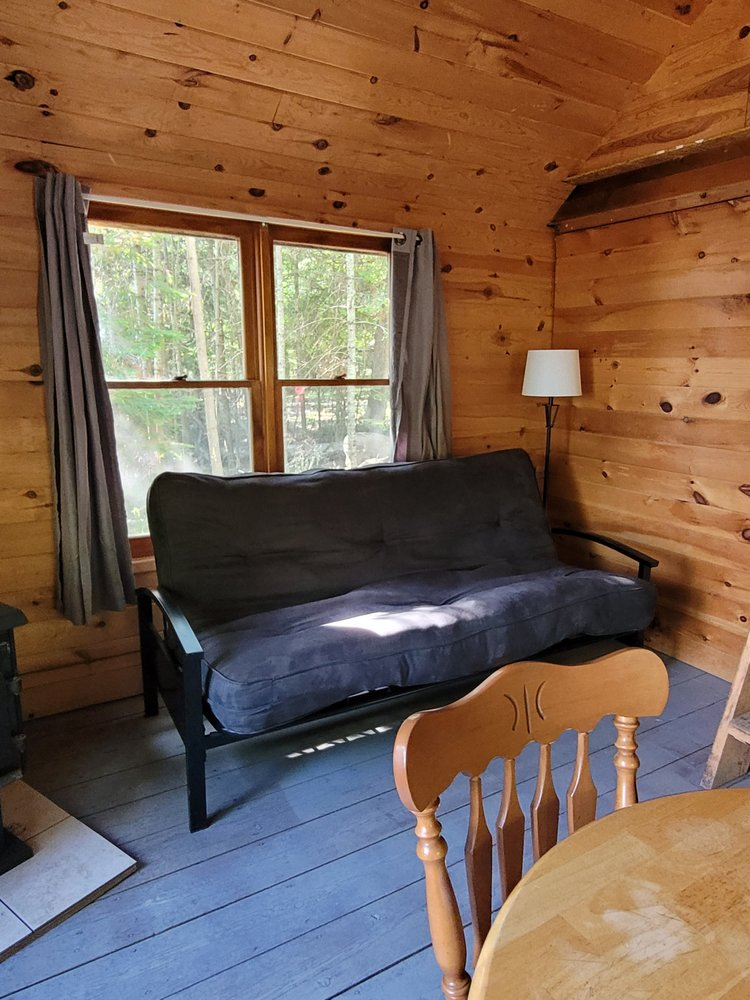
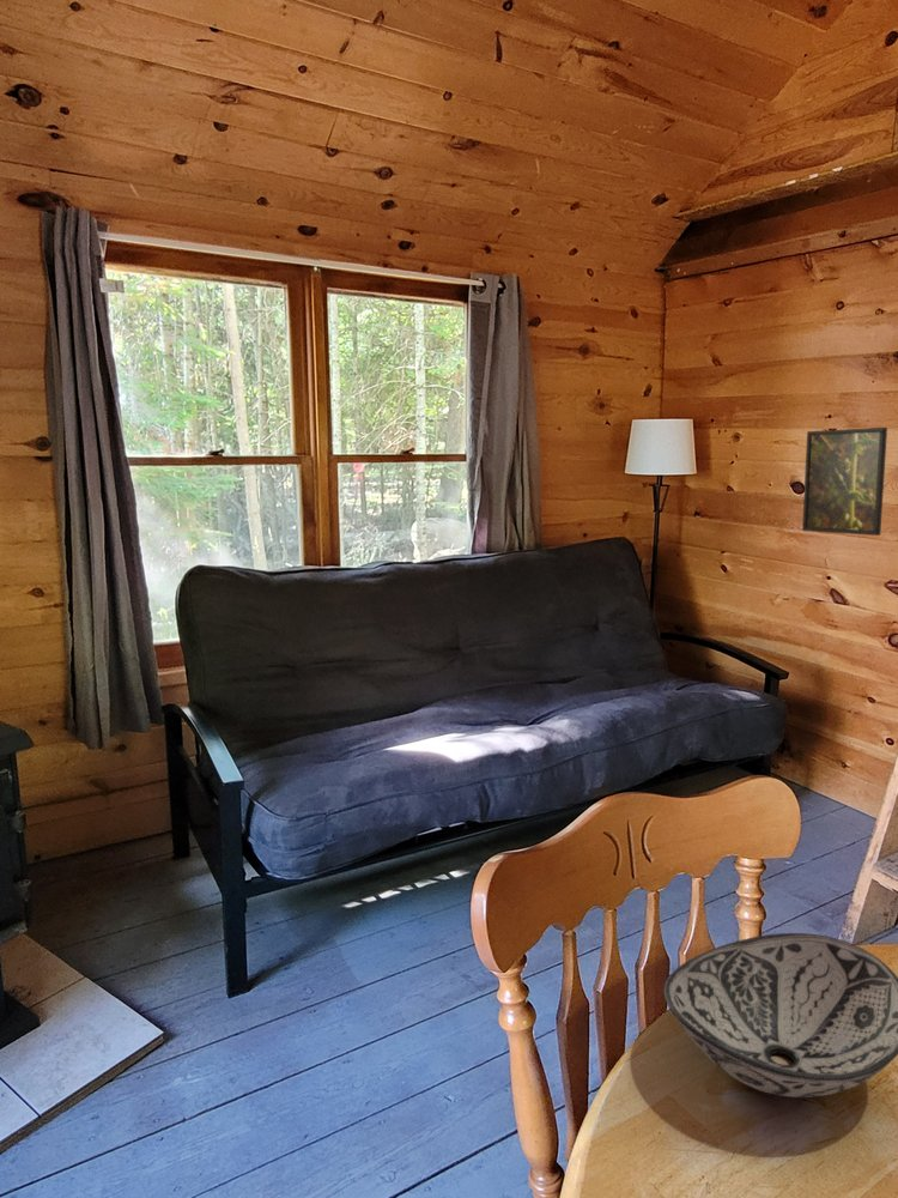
+ decorative bowl [662,932,898,1099]
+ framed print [801,426,888,537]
